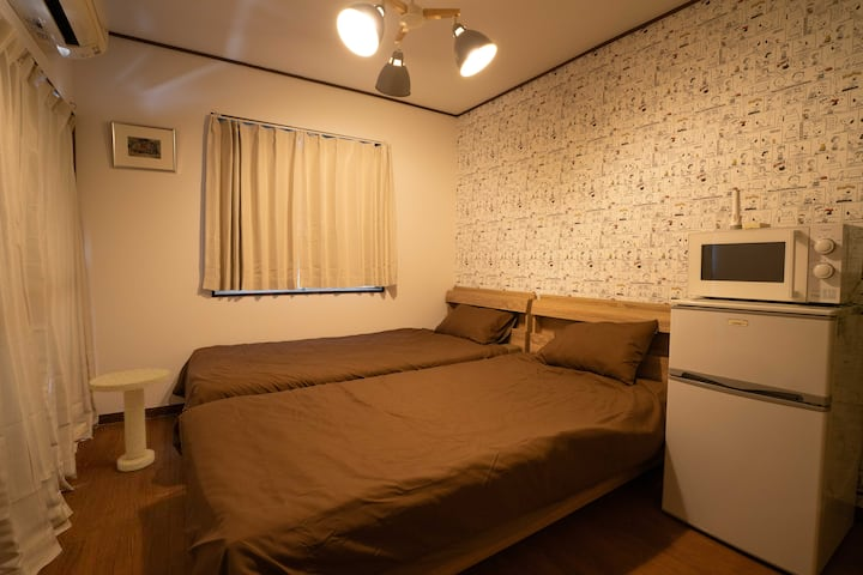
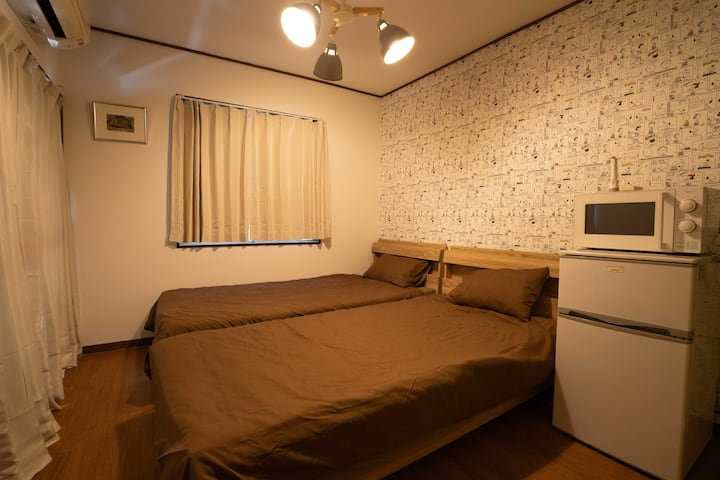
- side table [87,367,171,472]
